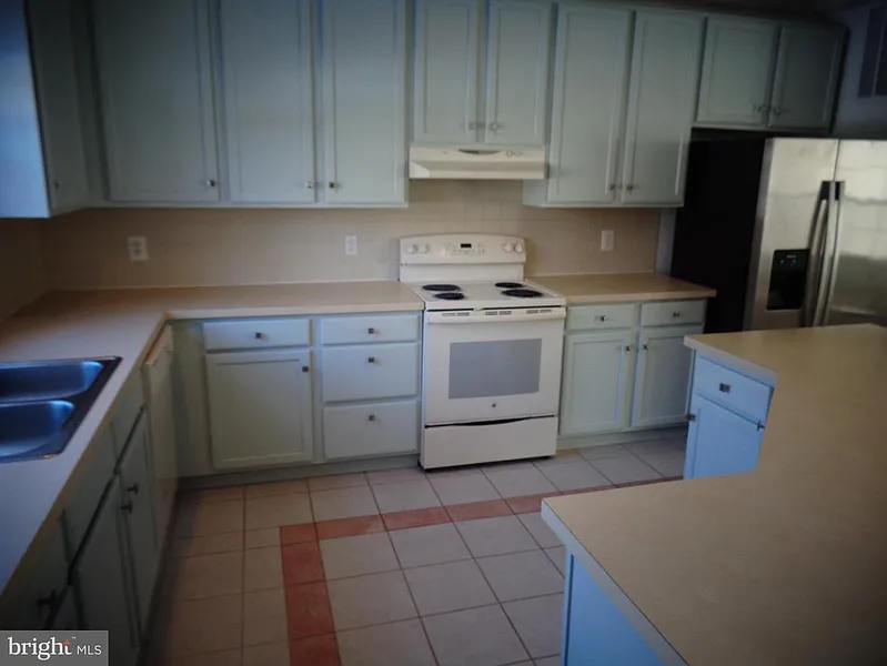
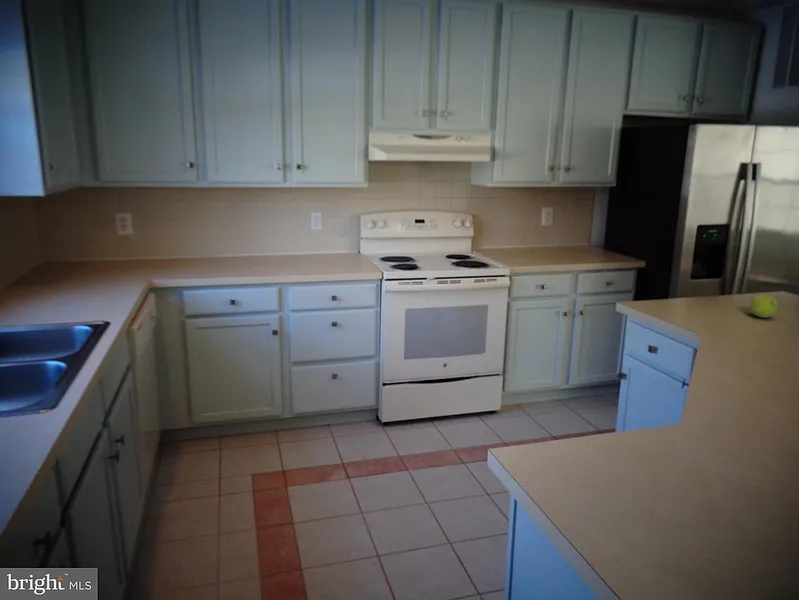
+ fruit [749,294,779,319]
